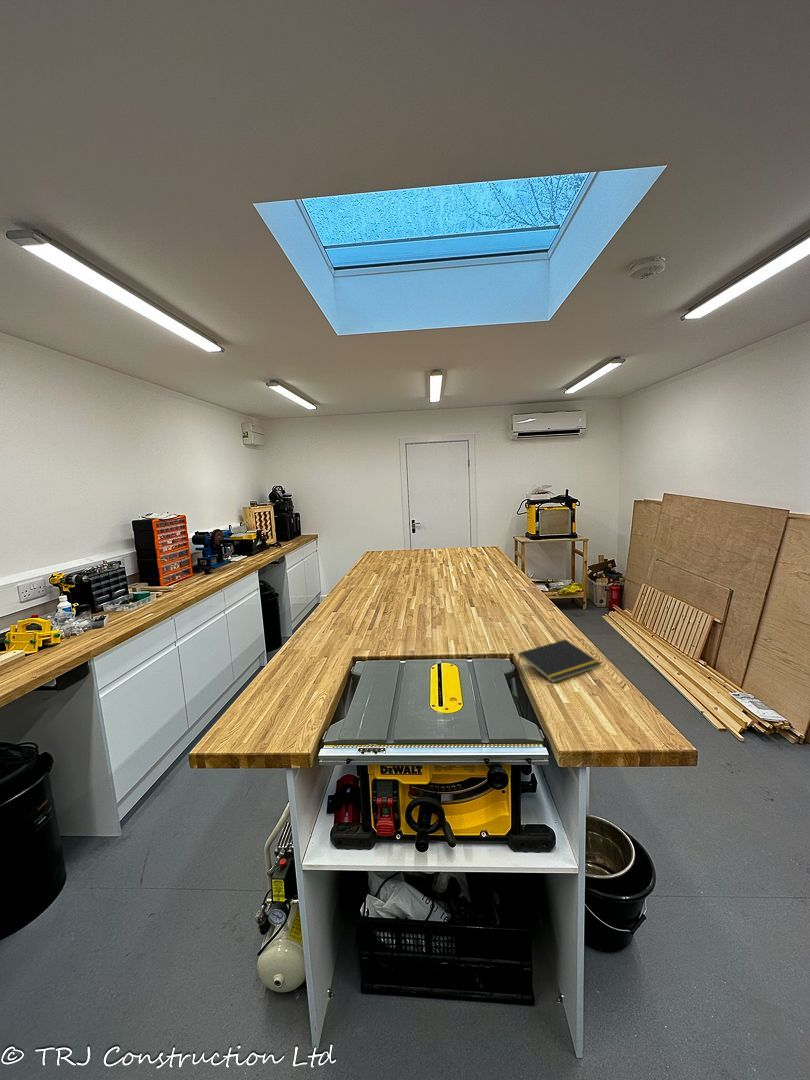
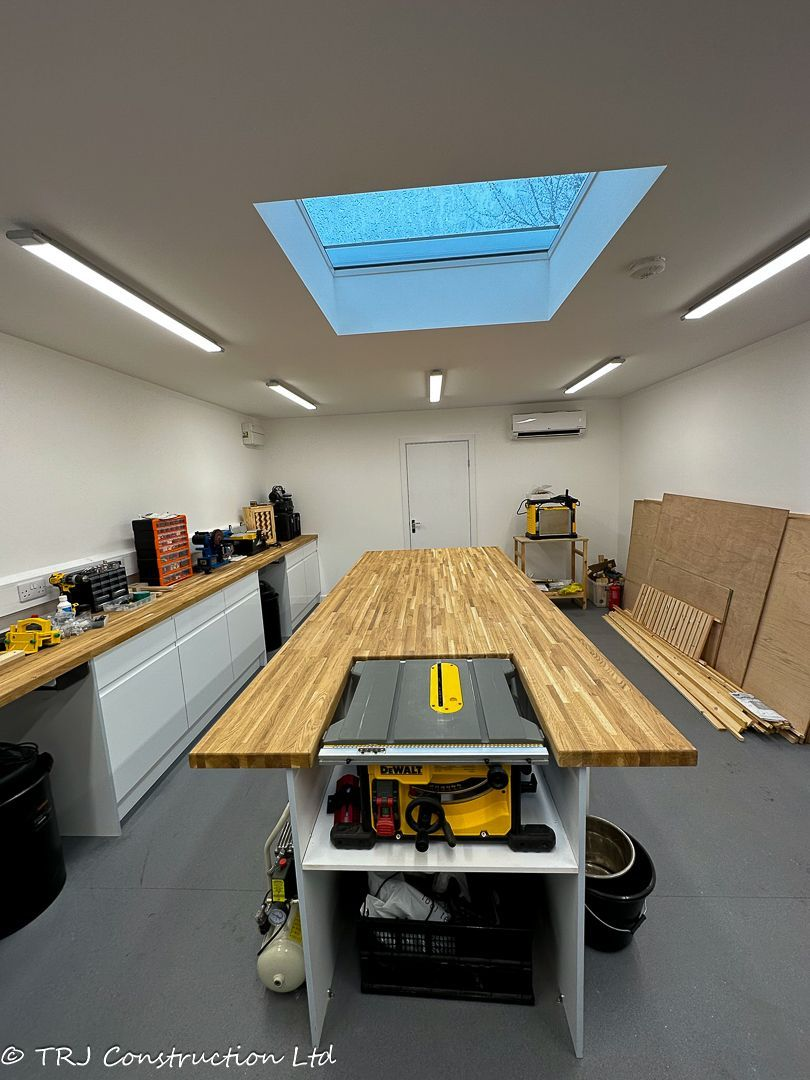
- notepad [517,638,603,684]
